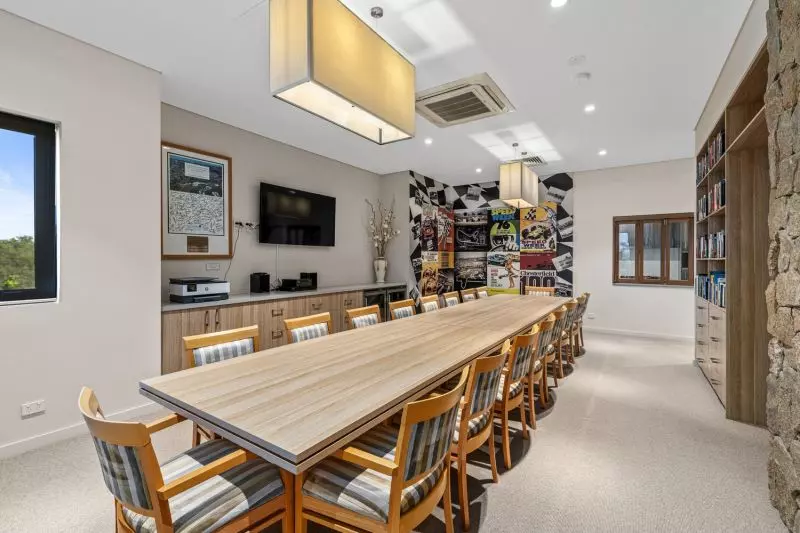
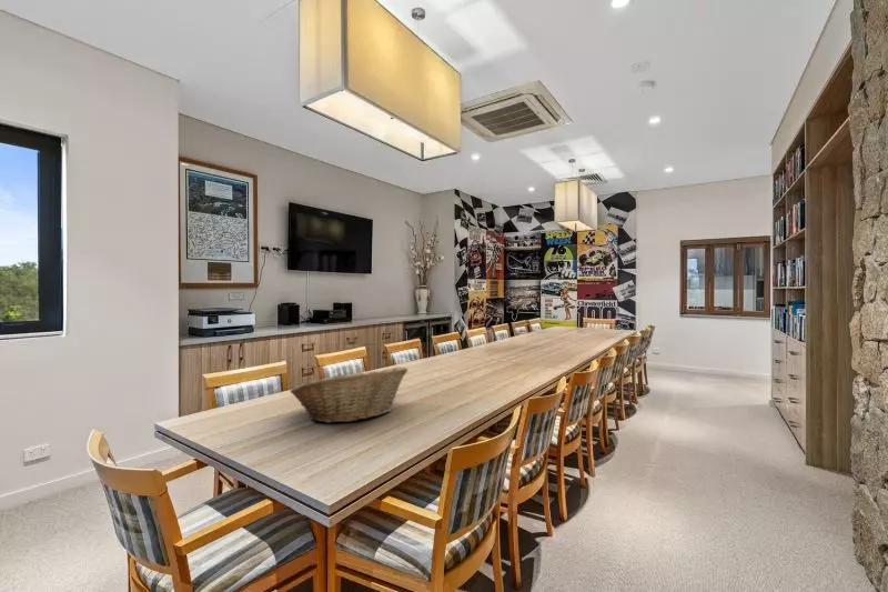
+ fruit basket [289,365,408,424]
